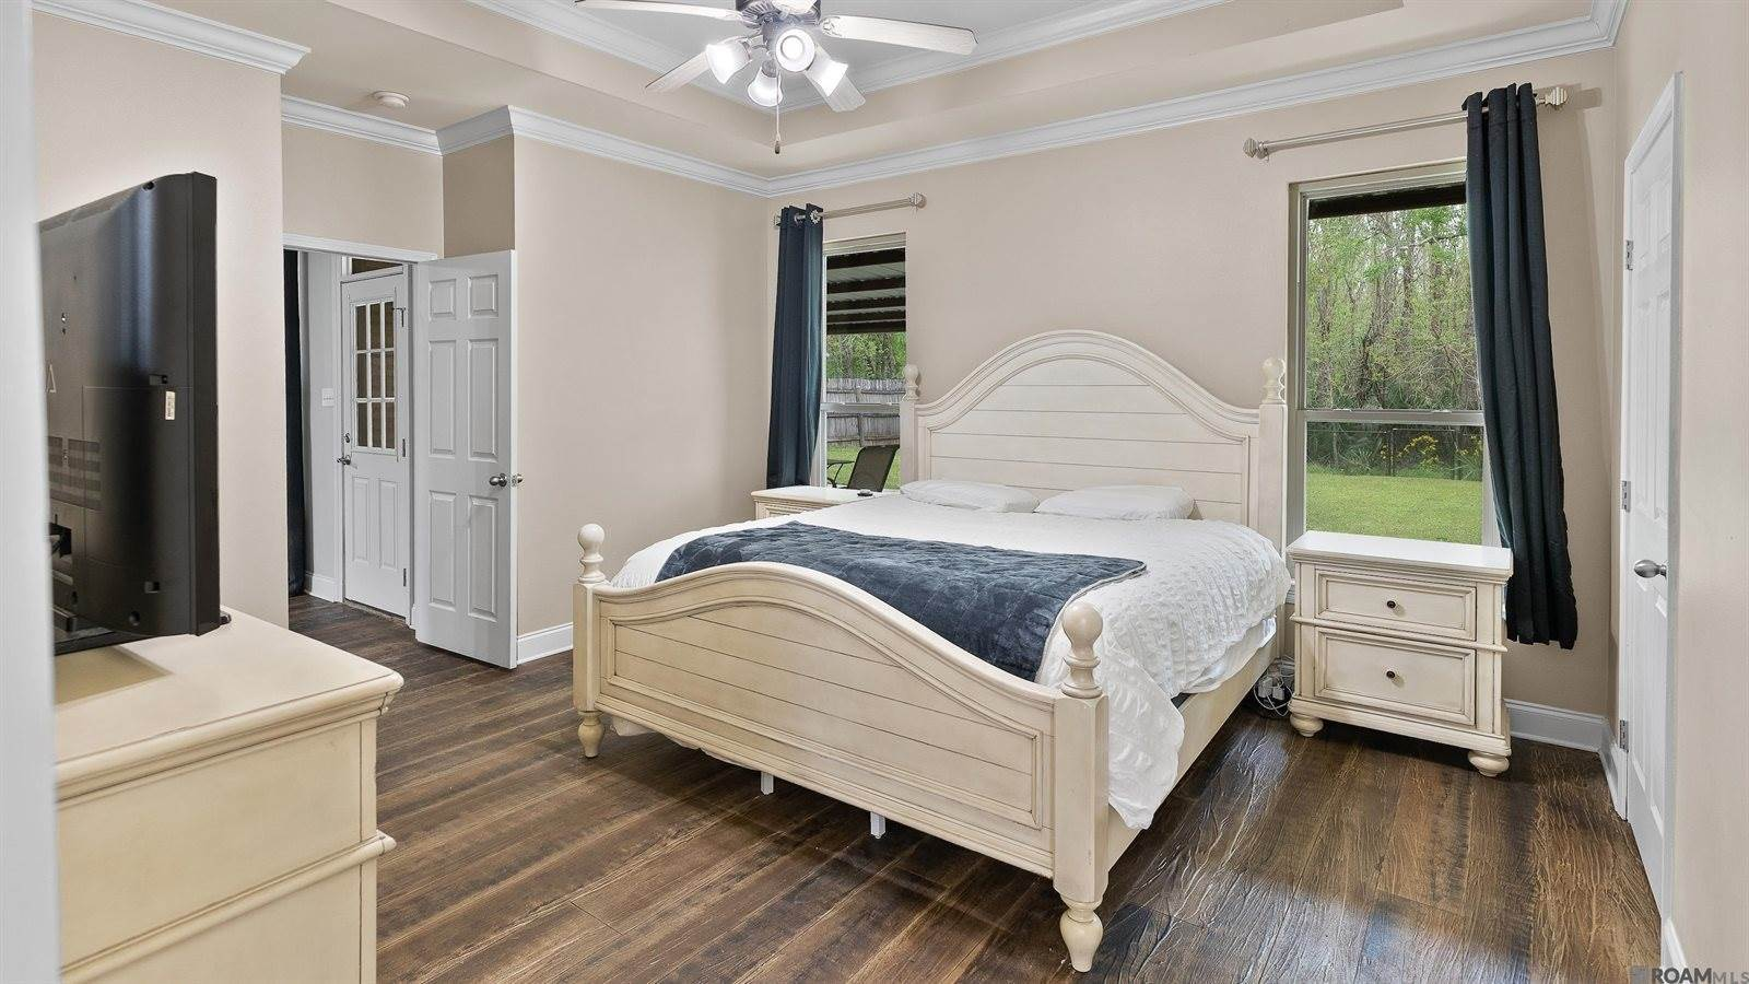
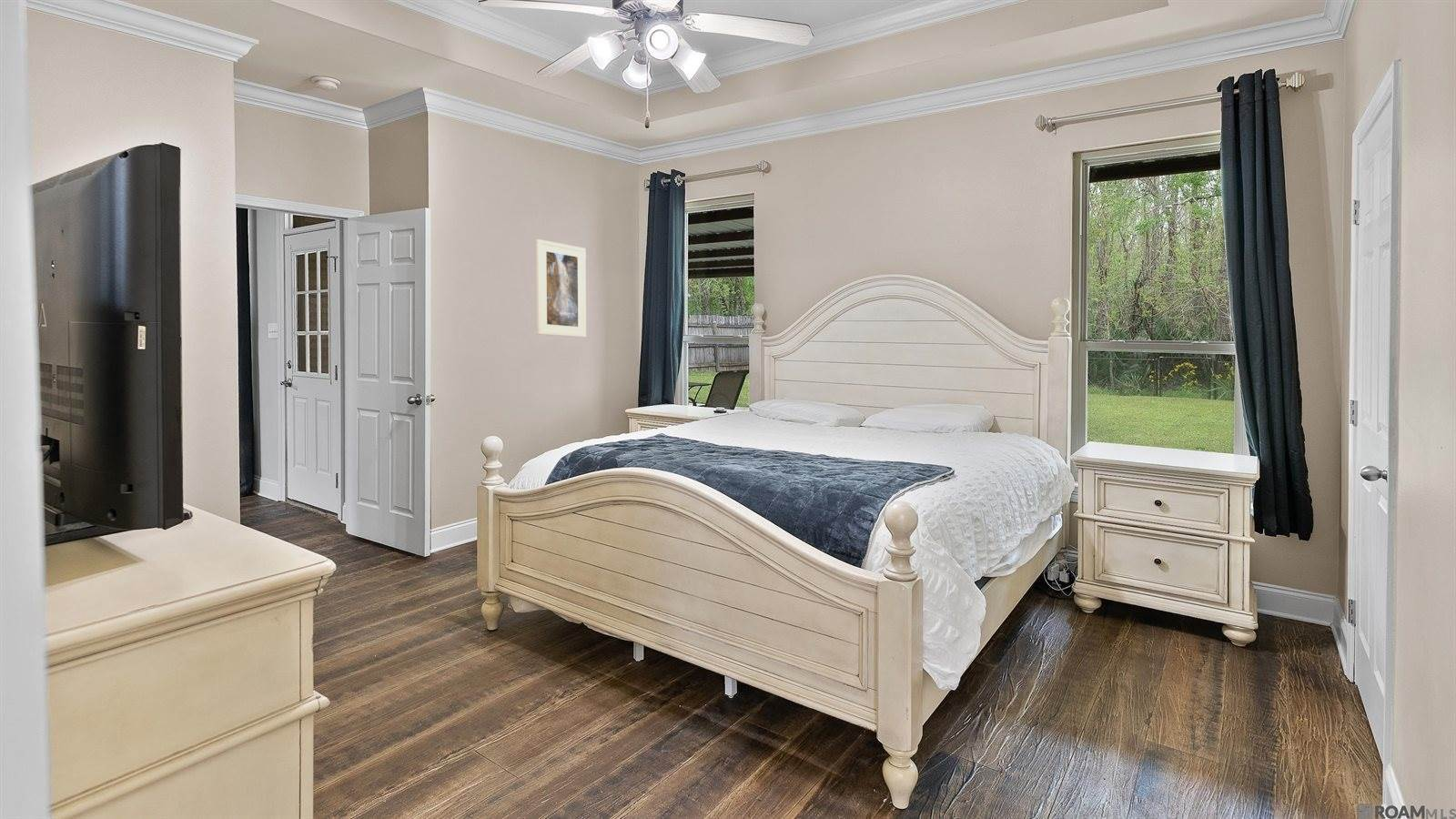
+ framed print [535,238,587,339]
